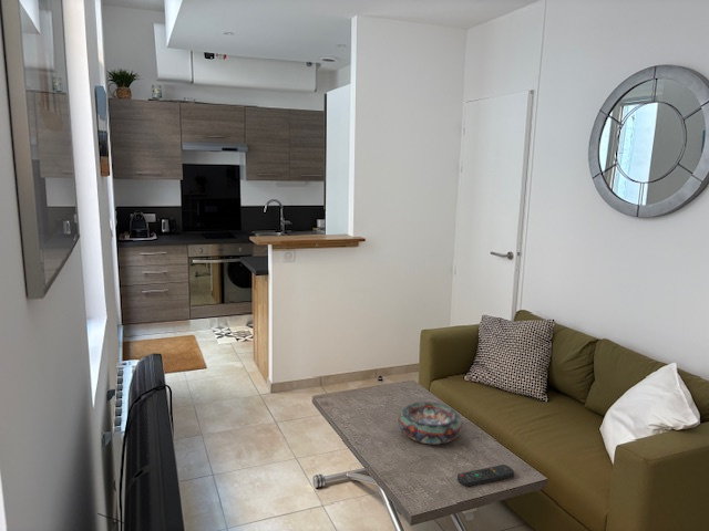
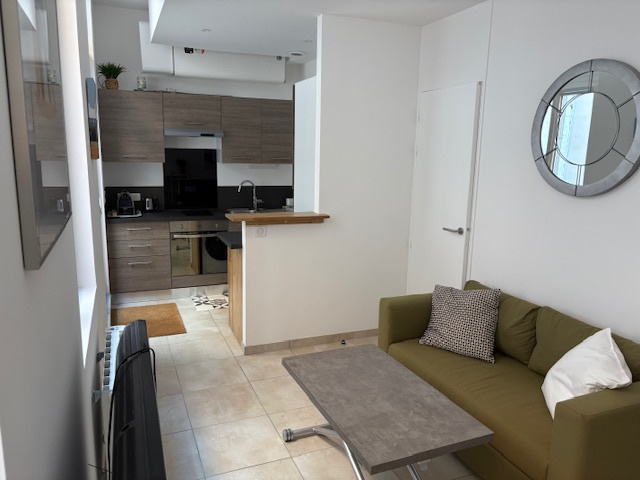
- remote control [456,464,515,488]
- decorative bowl [397,400,463,445]
